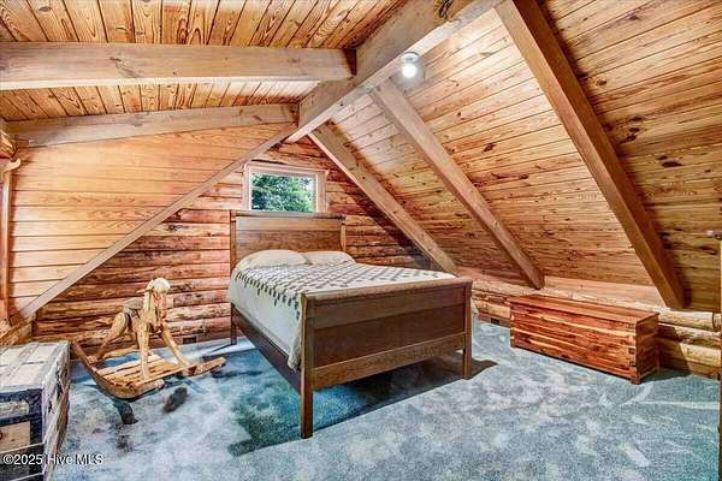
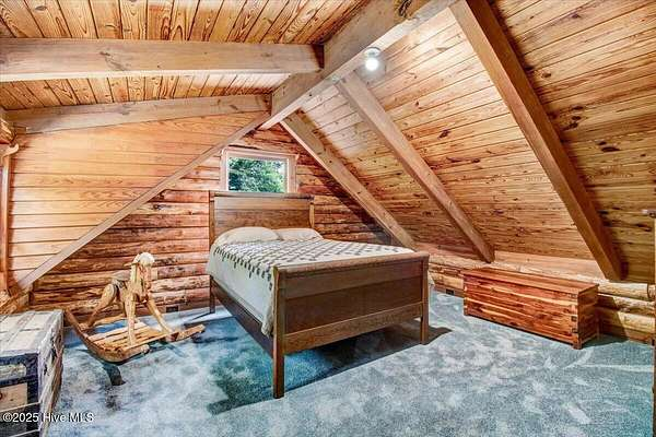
- toy train [162,386,190,411]
